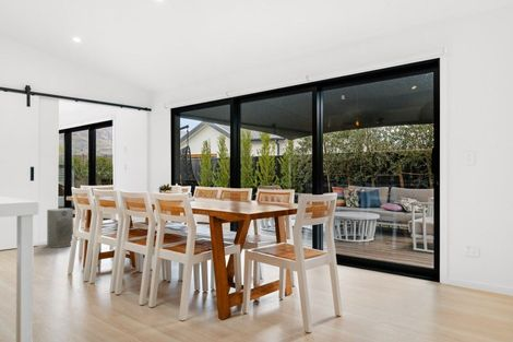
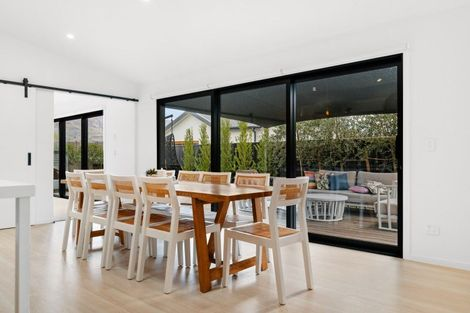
- fan [46,208,75,249]
